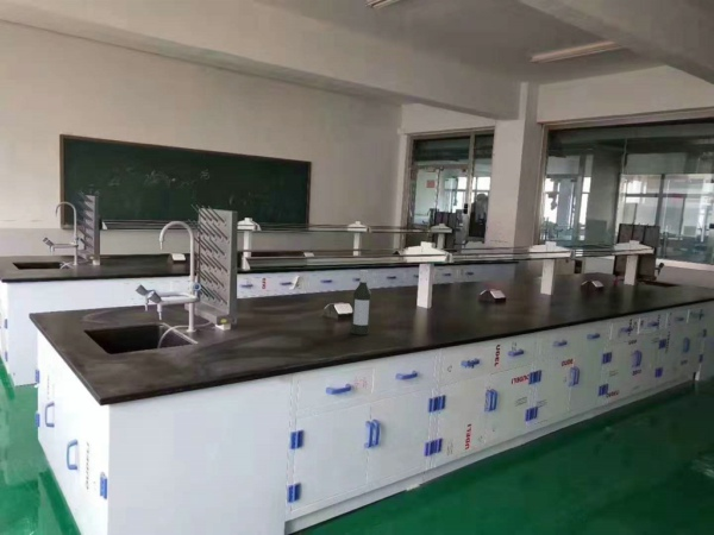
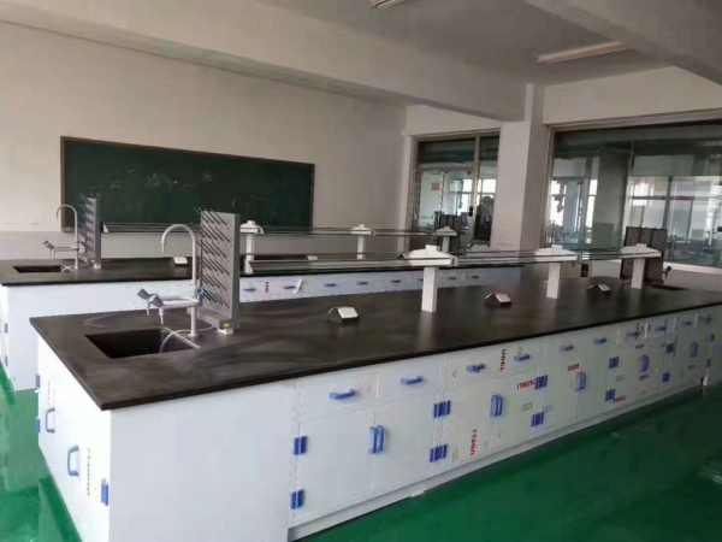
- bottle [350,269,372,336]
